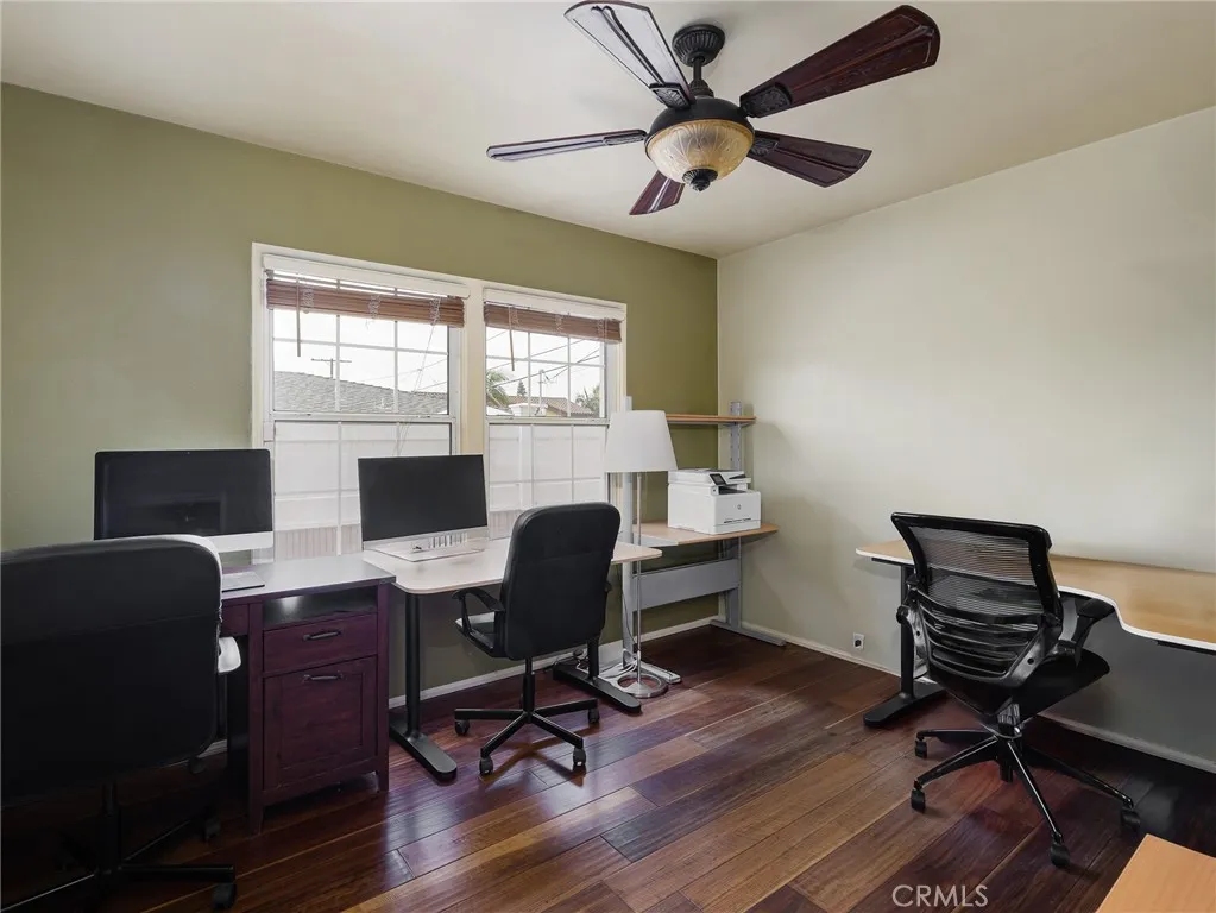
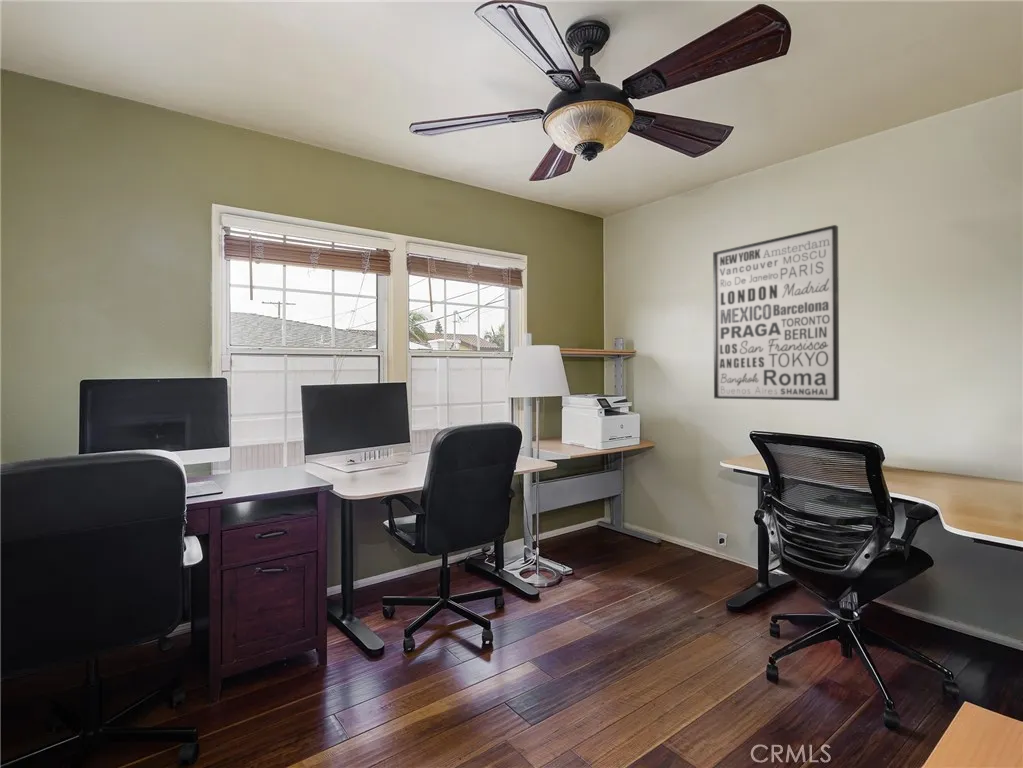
+ wall art [712,224,840,402]
